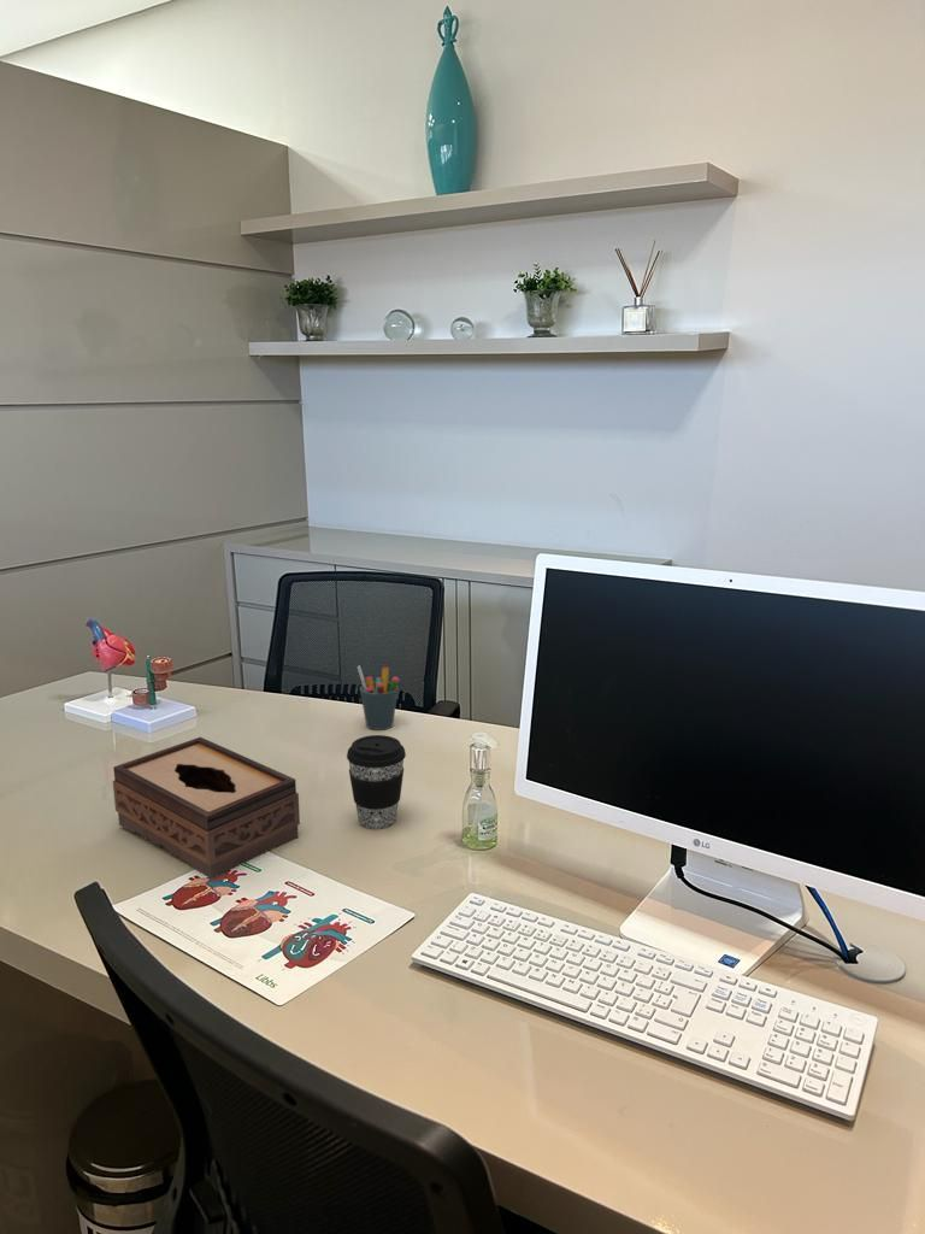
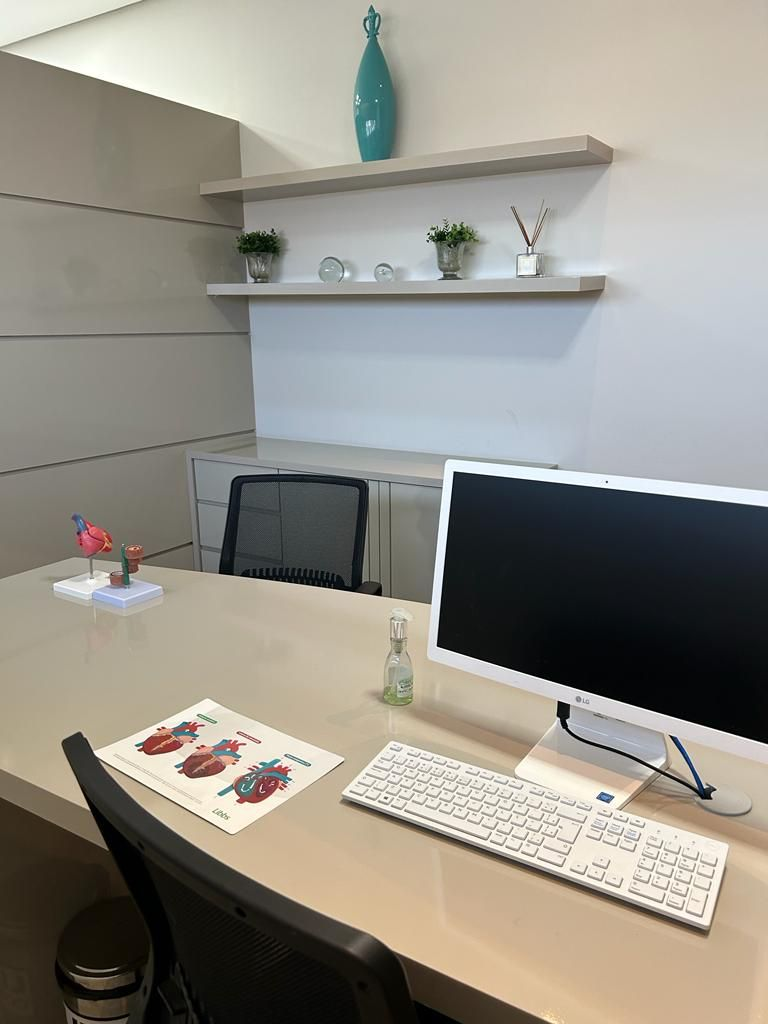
- pen holder [357,664,400,731]
- tissue box [112,736,301,880]
- coffee cup [346,734,407,830]
